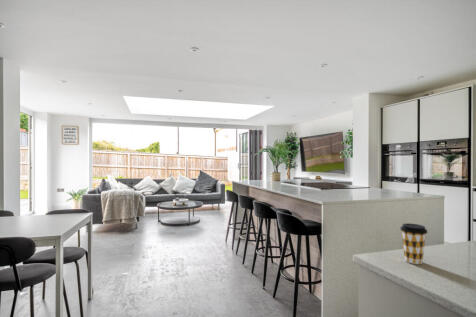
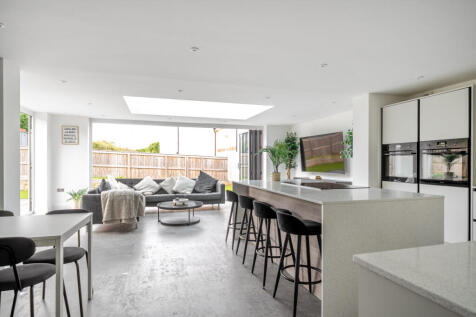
- coffee cup [399,222,429,265]
